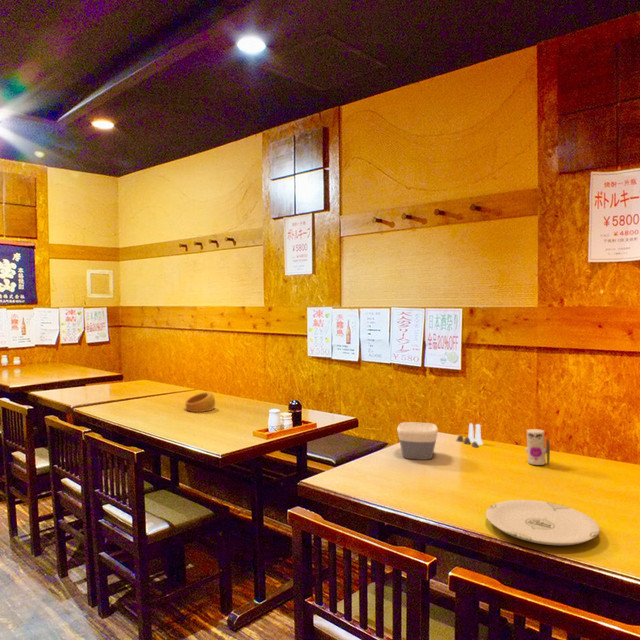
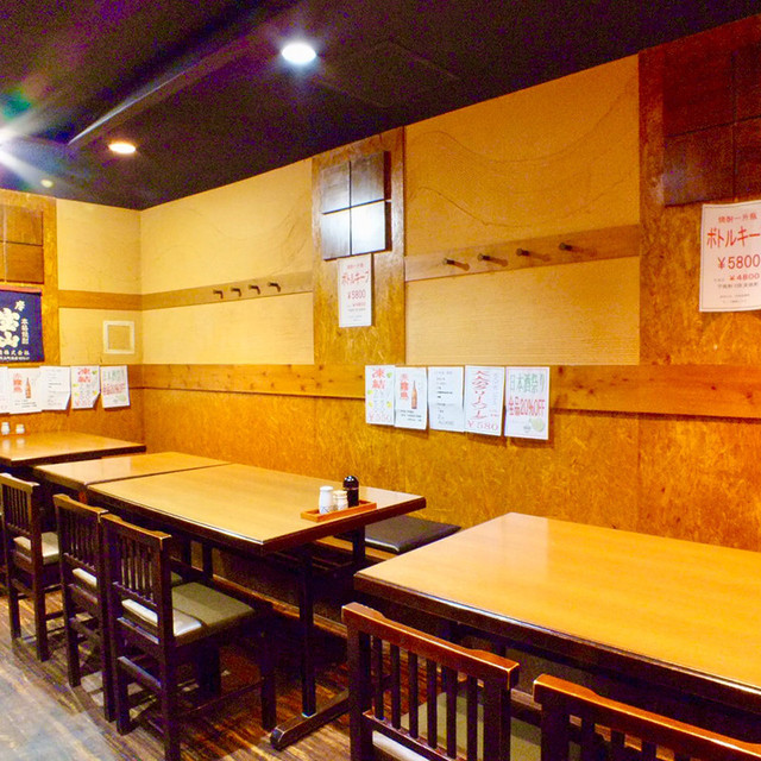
- toy [524,428,551,466]
- ring [184,391,216,413]
- plate [485,499,600,546]
- bowl [396,421,439,461]
- salt and pepper shaker set [455,422,484,448]
